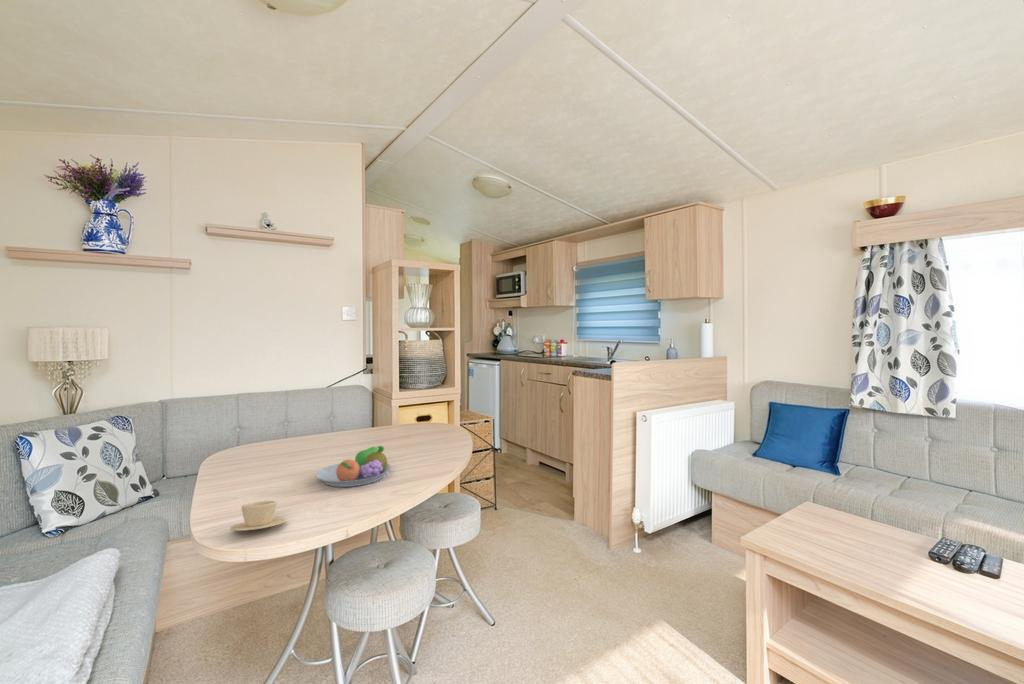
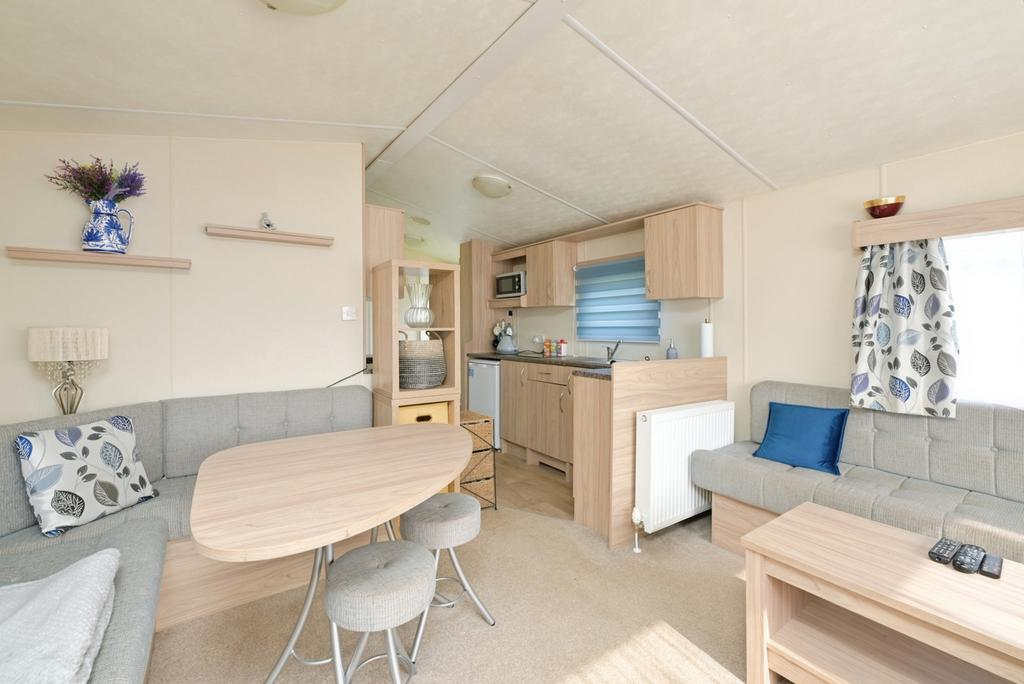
- cup [229,500,287,532]
- fruit bowl [315,445,392,488]
